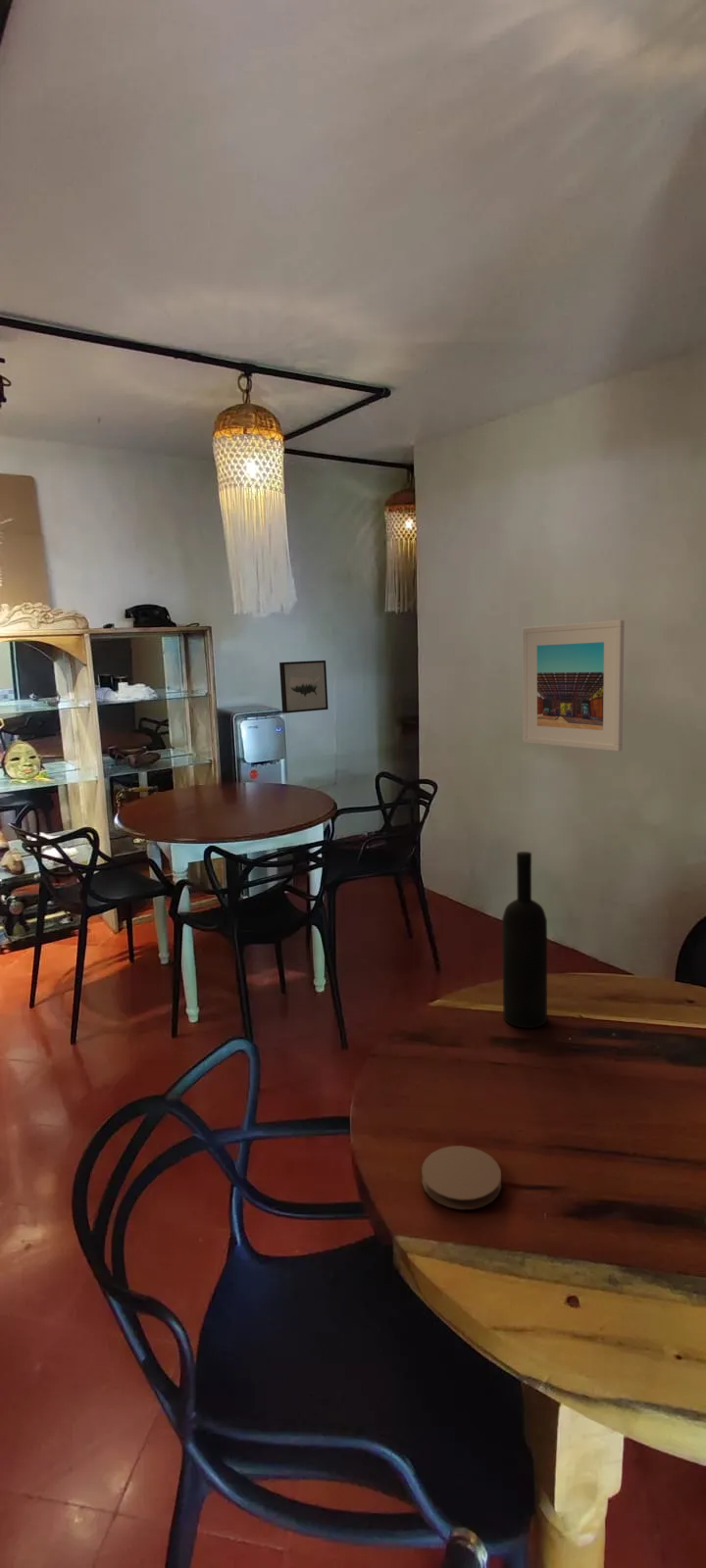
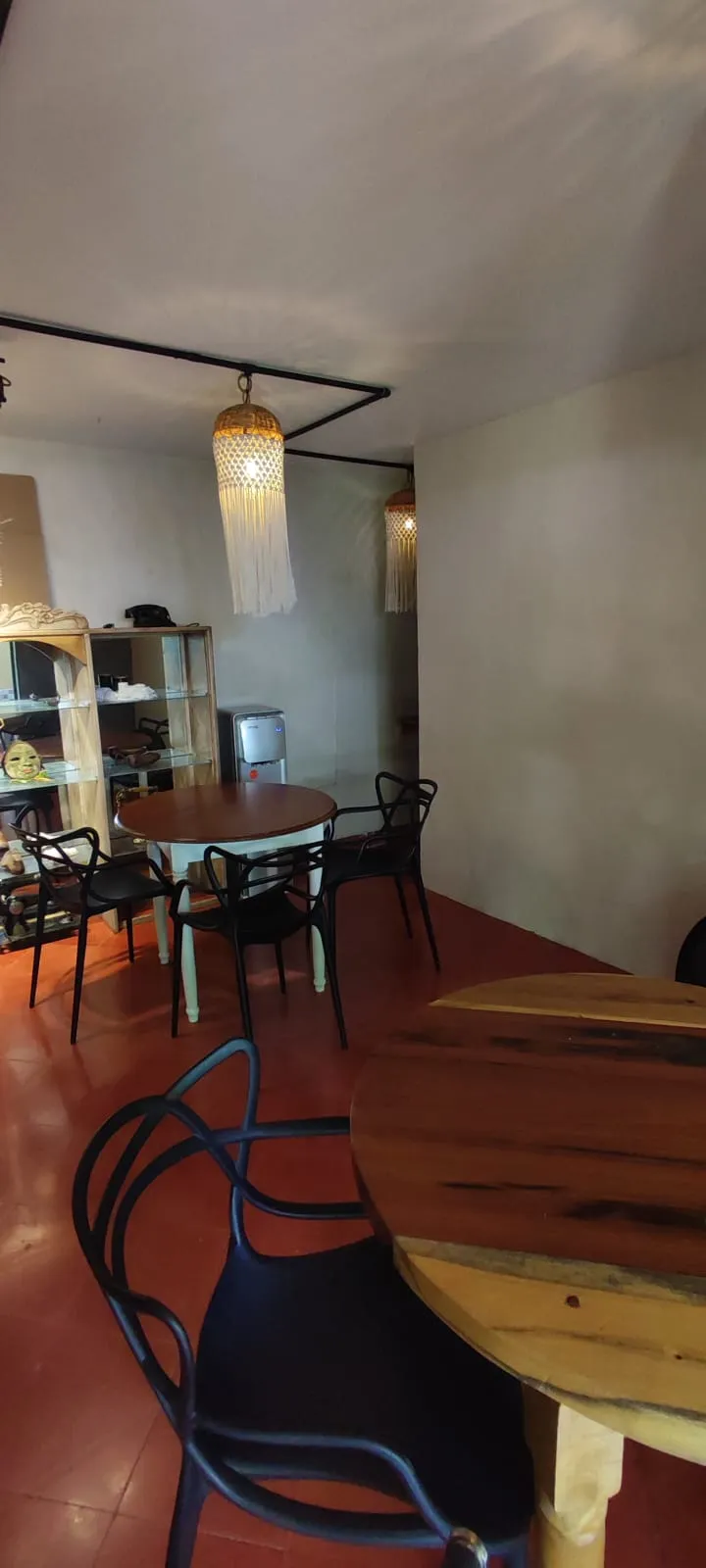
- wall art [278,660,329,714]
- wine bottle [501,851,548,1029]
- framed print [522,619,626,753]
- coaster [421,1145,502,1210]
